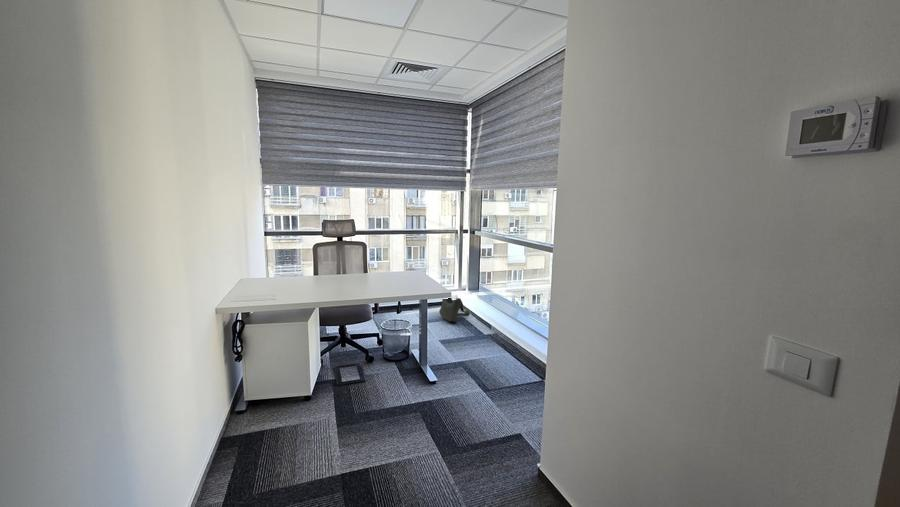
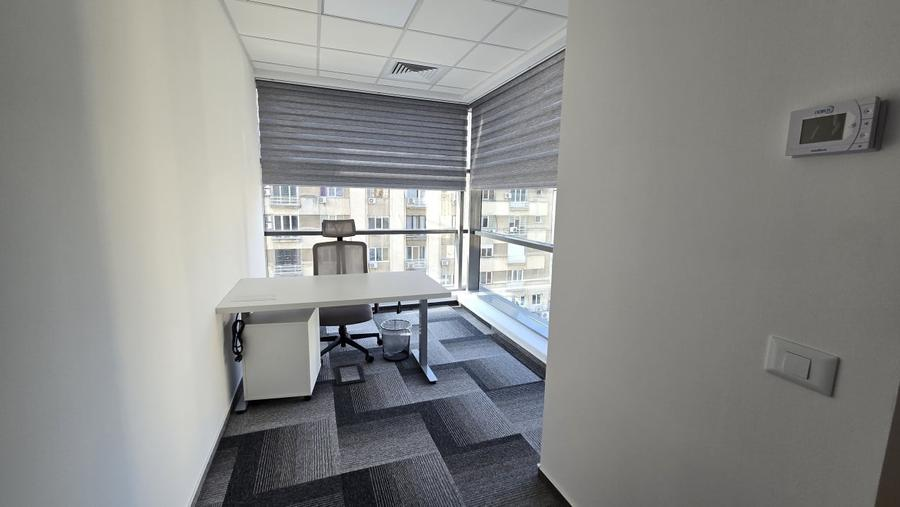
- shoulder bag [438,297,471,323]
